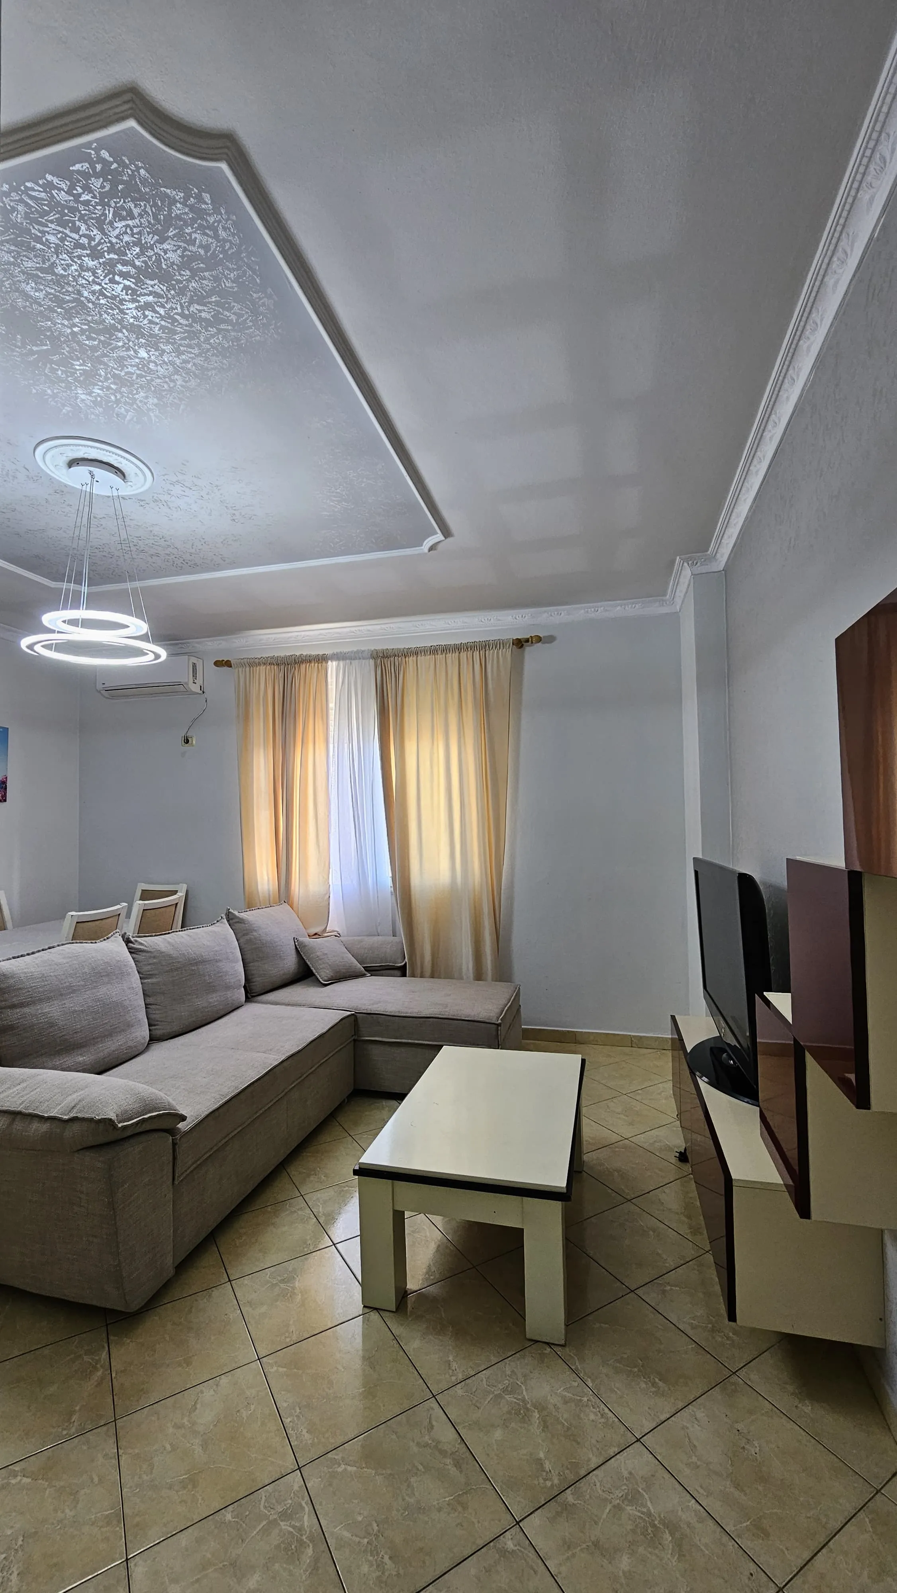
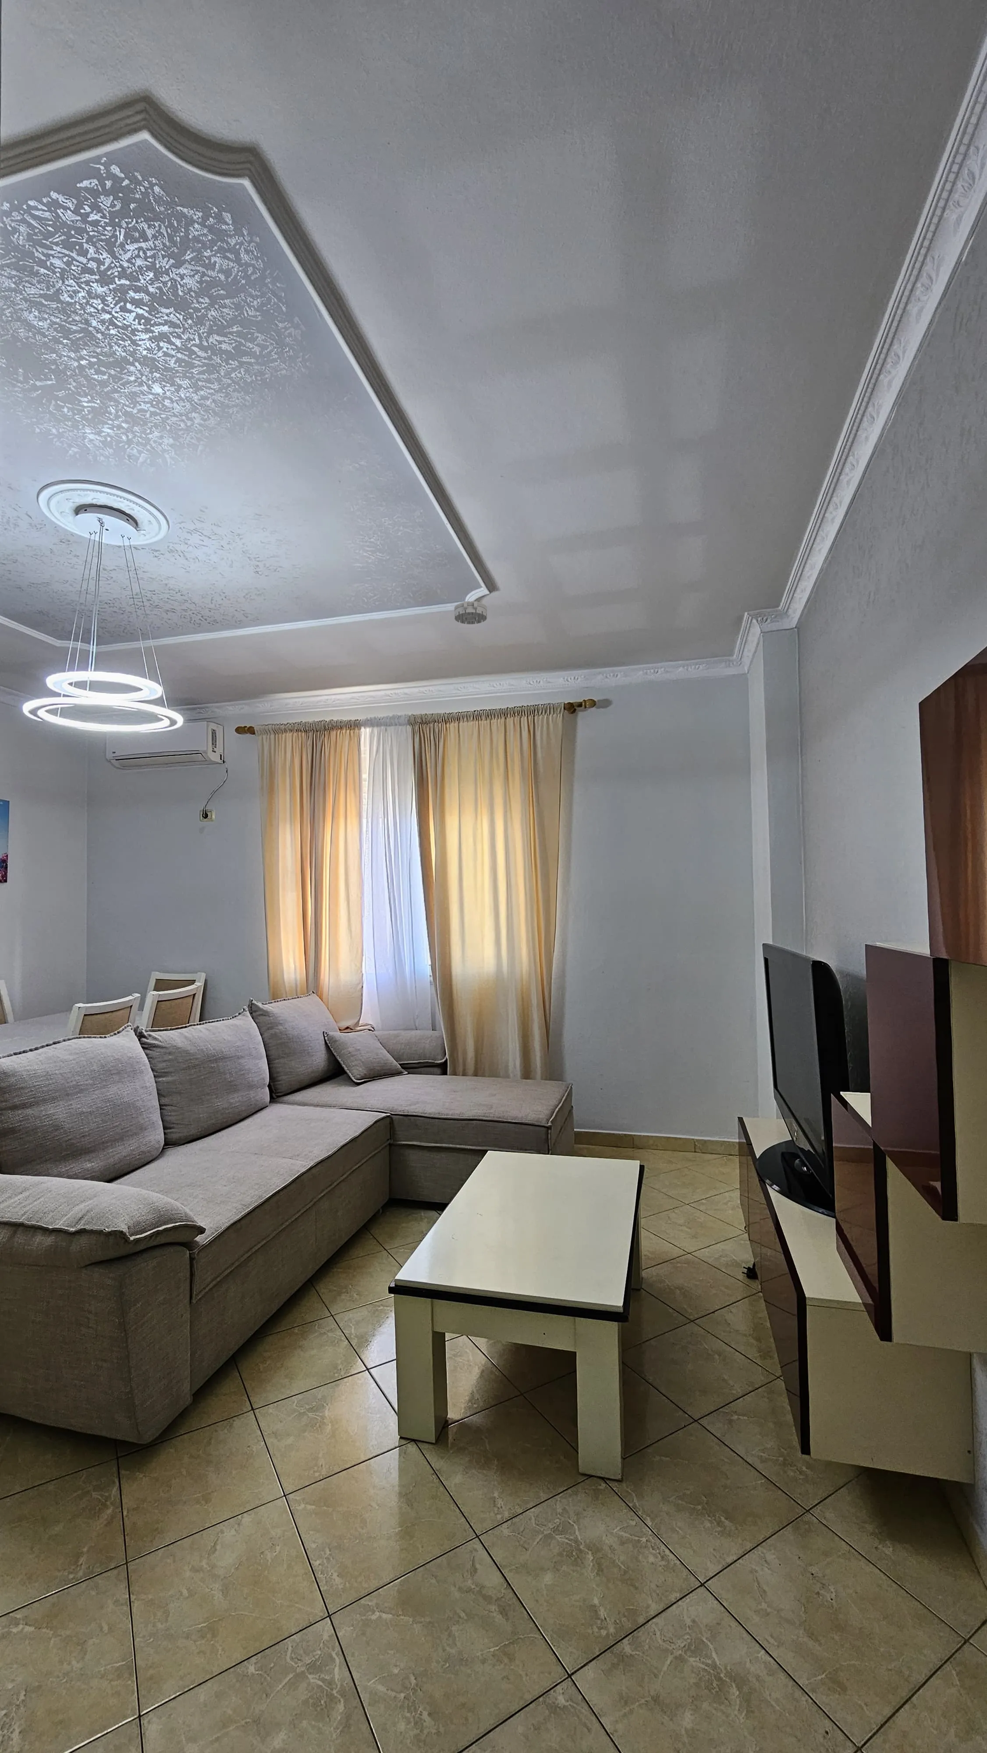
+ smoke detector [454,601,487,625]
